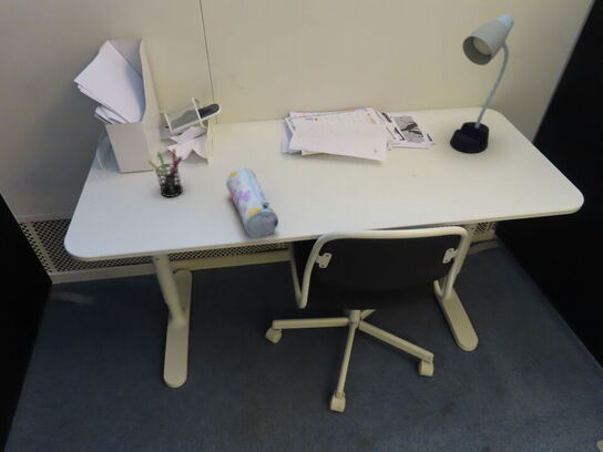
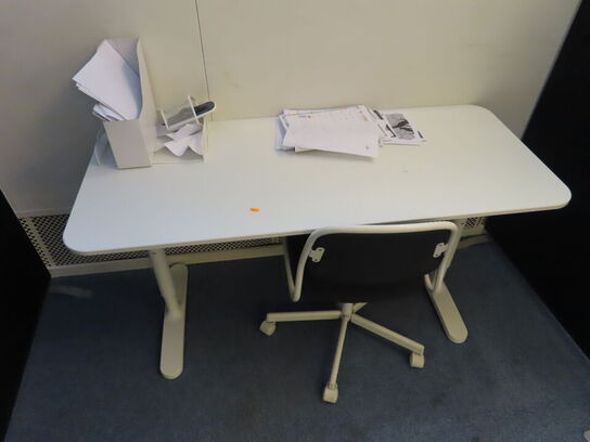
- desk lamp [449,13,515,154]
- pencil case [225,166,279,238]
- pen holder [146,147,184,198]
